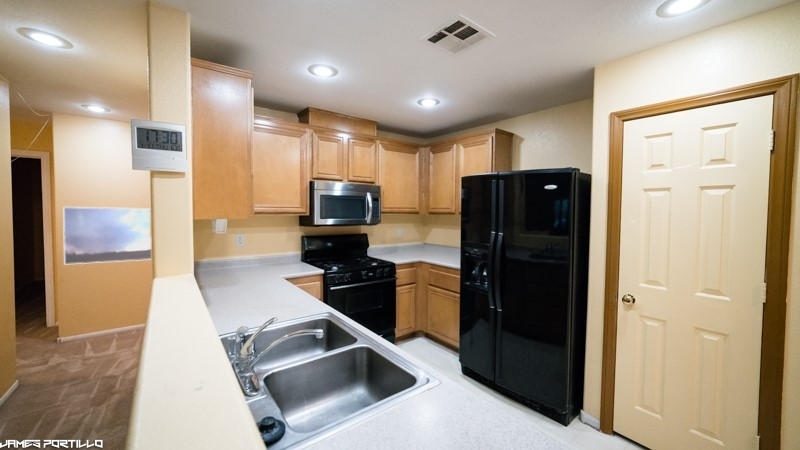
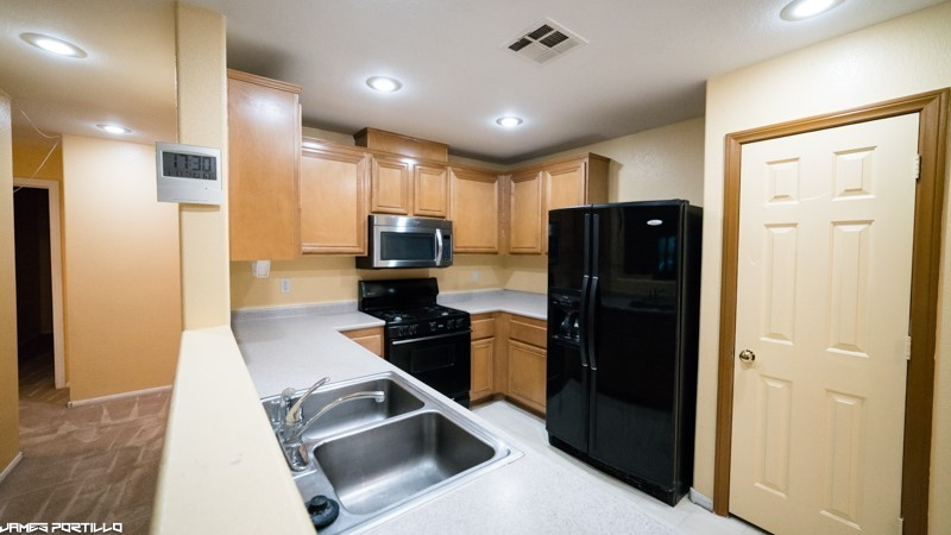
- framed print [62,206,152,266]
